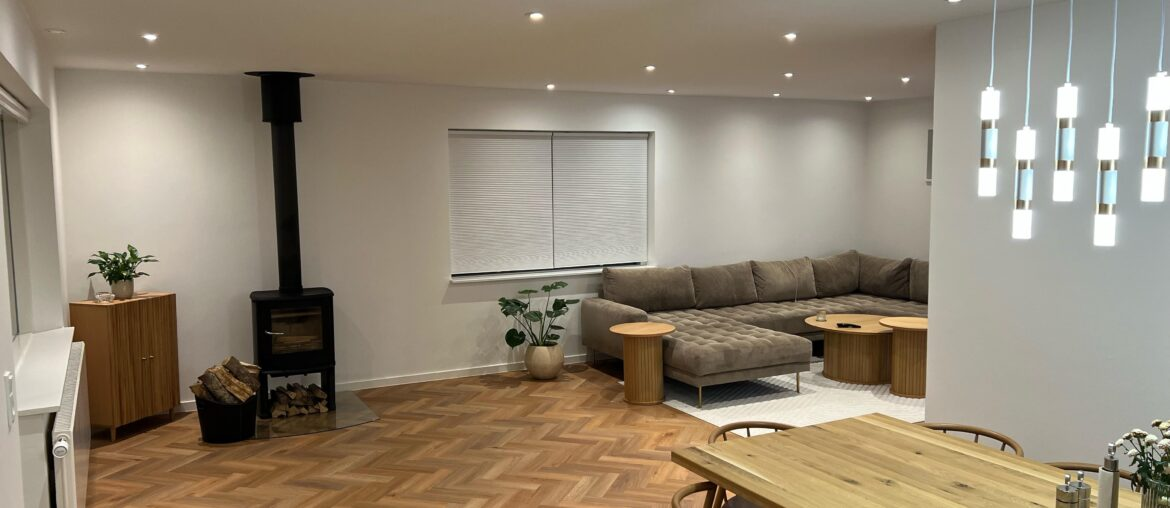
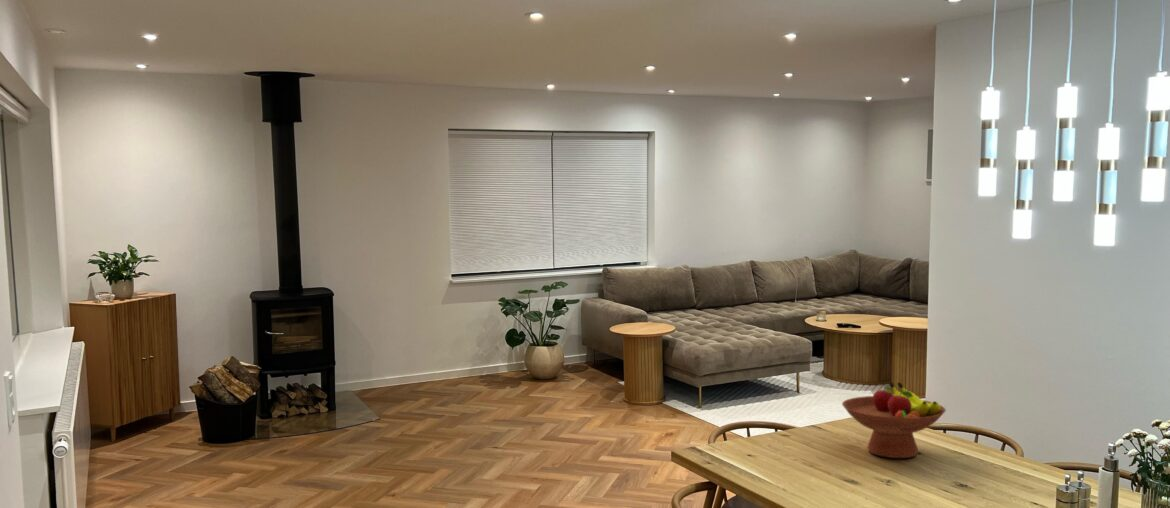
+ fruit bowl [841,381,947,459]
